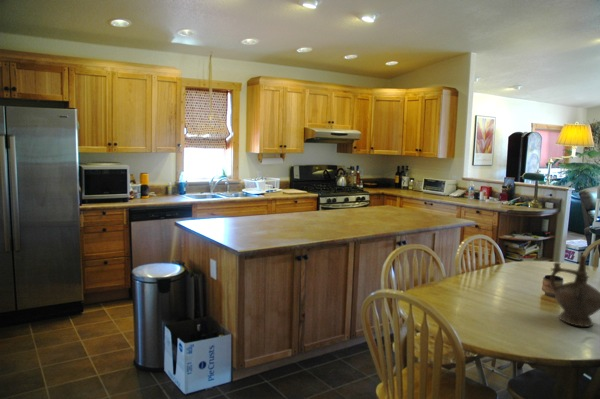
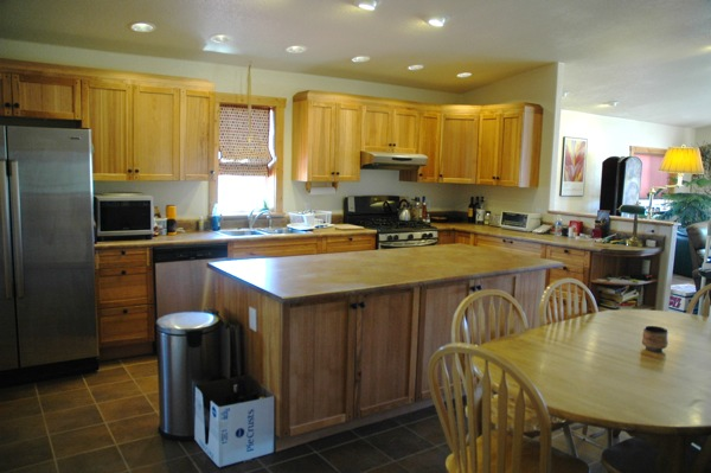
- ceremonial vessel [549,254,600,328]
